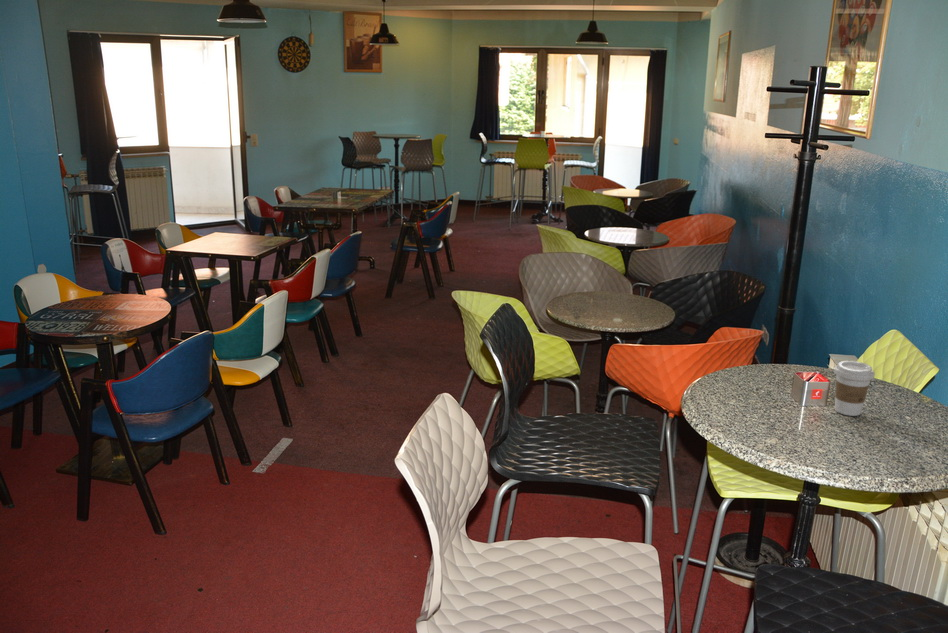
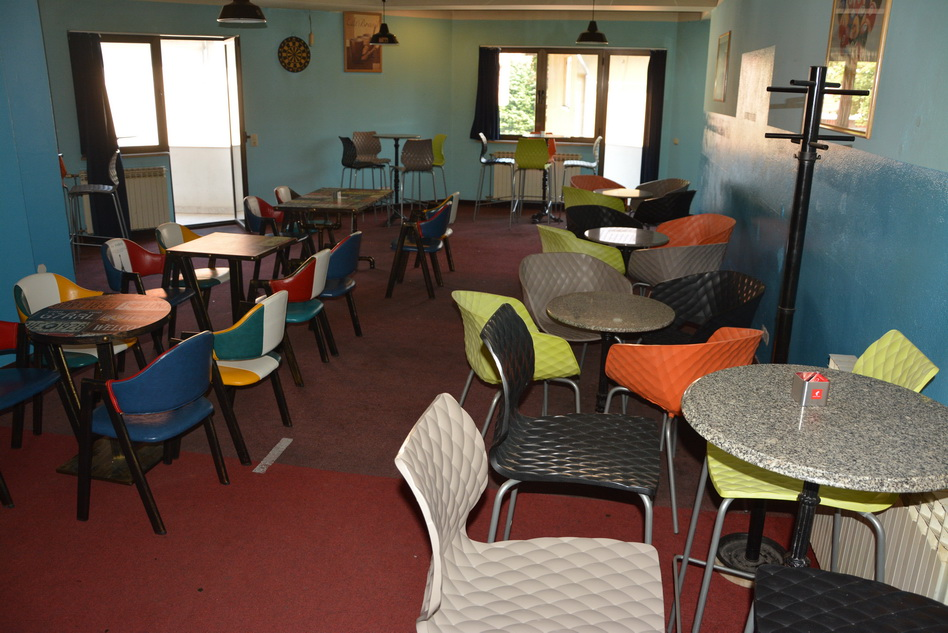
- coffee cup [833,360,876,417]
